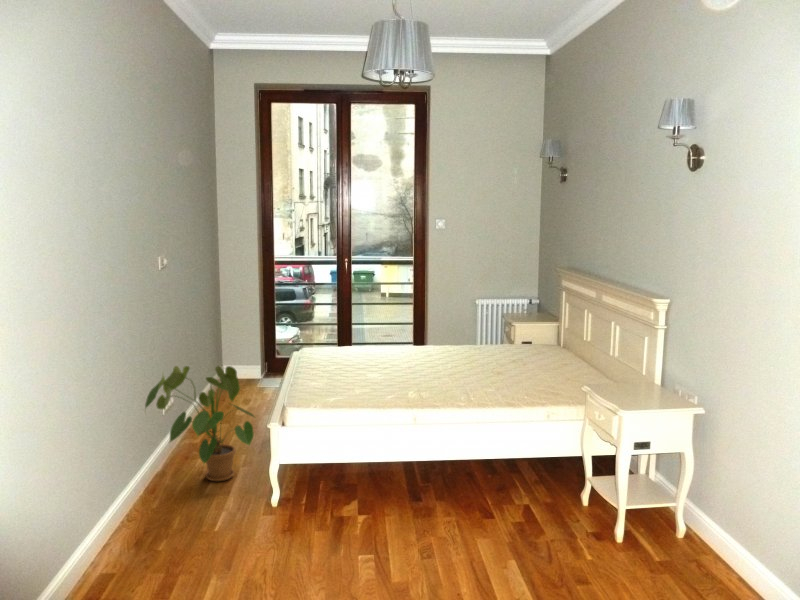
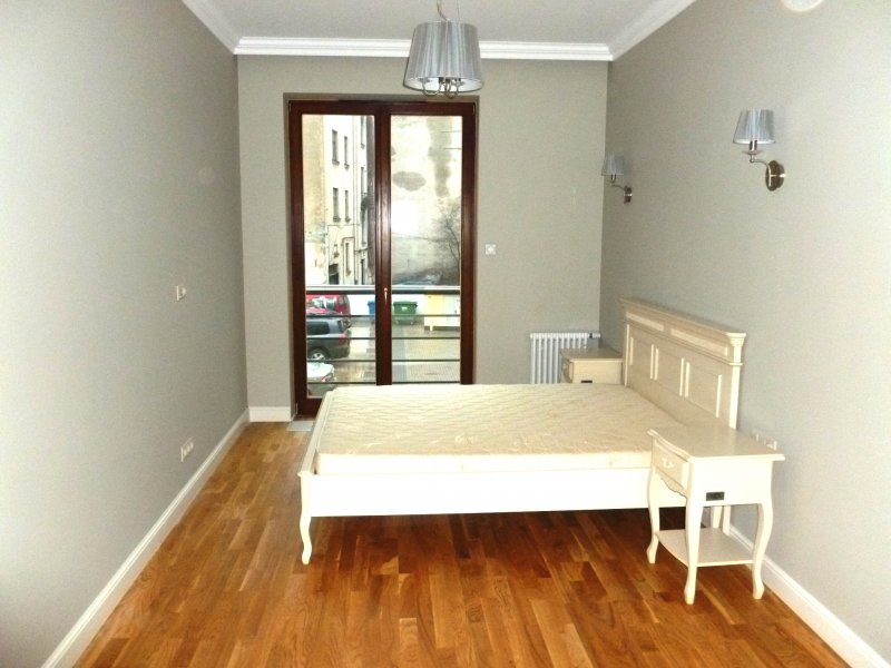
- house plant [144,365,256,482]
